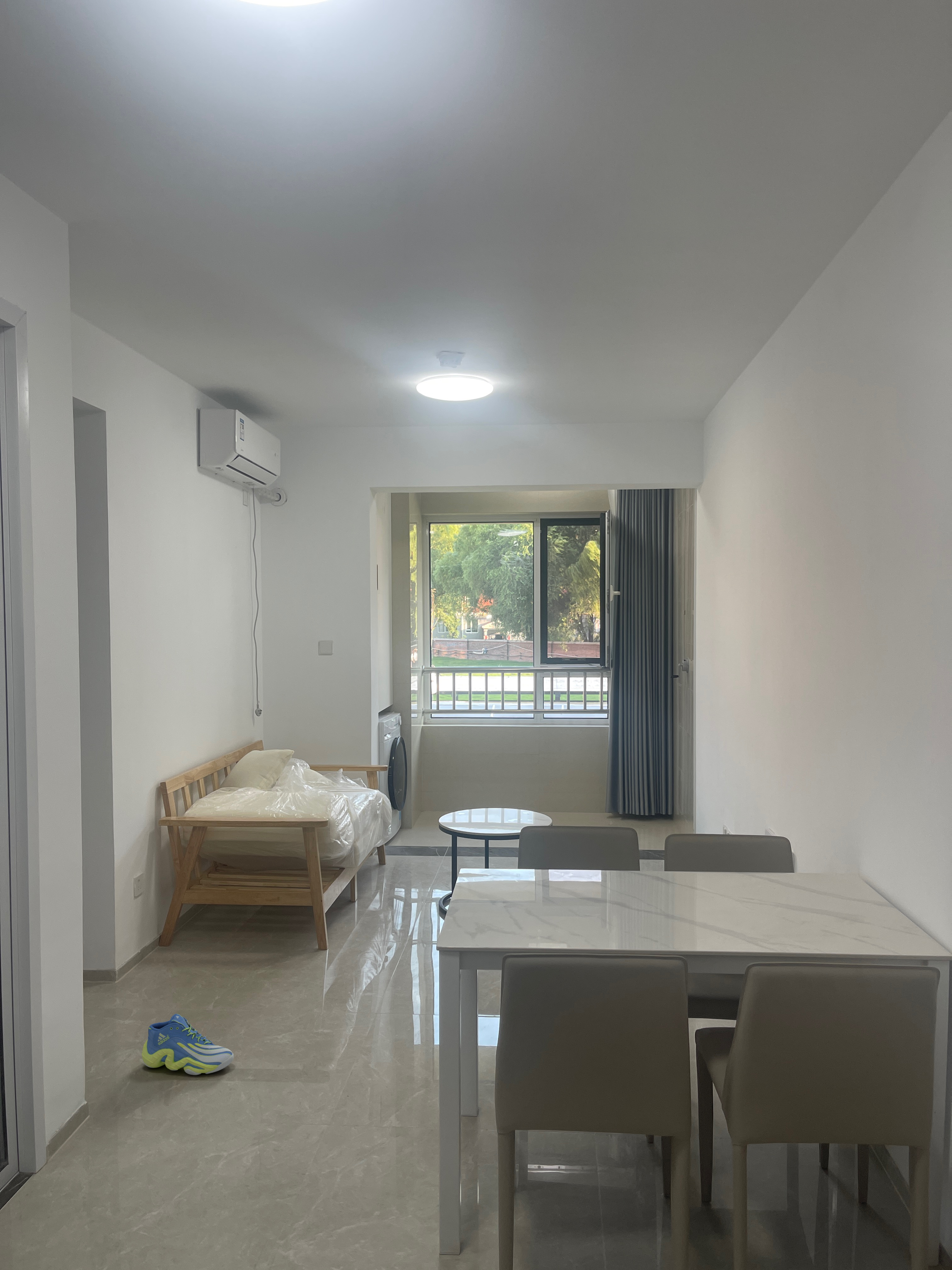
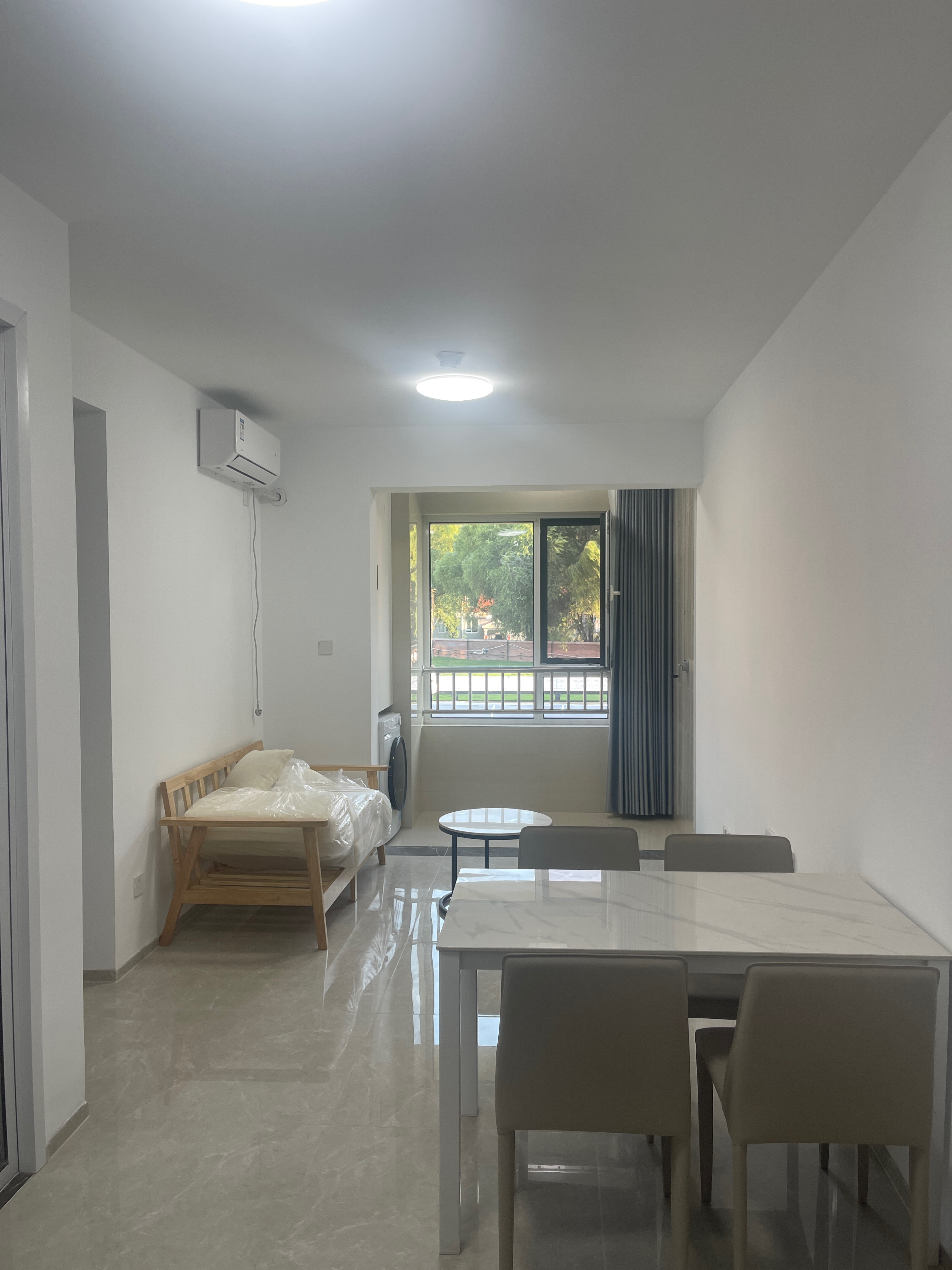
- sneaker [141,1014,234,1075]
